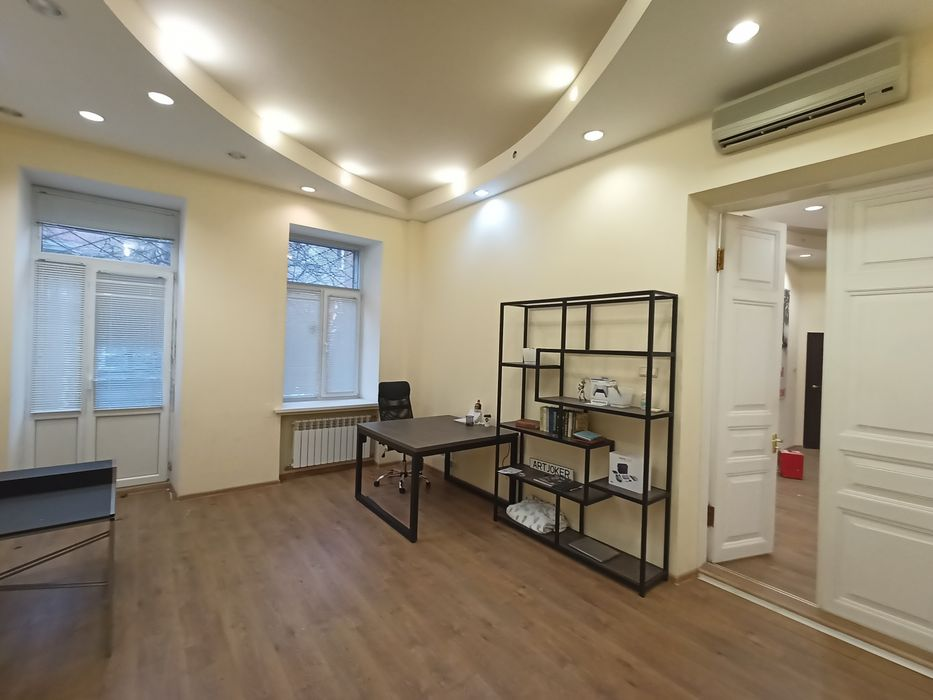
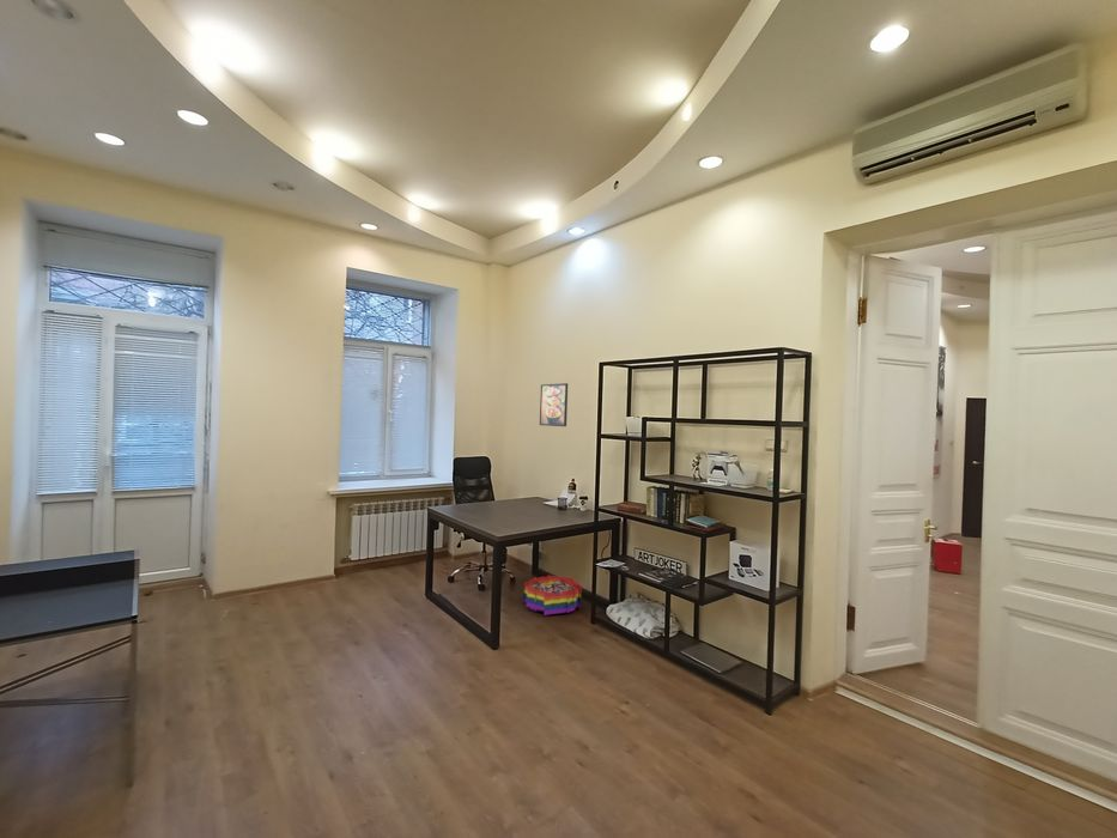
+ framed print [539,382,569,427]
+ storage bin [522,573,583,617]
